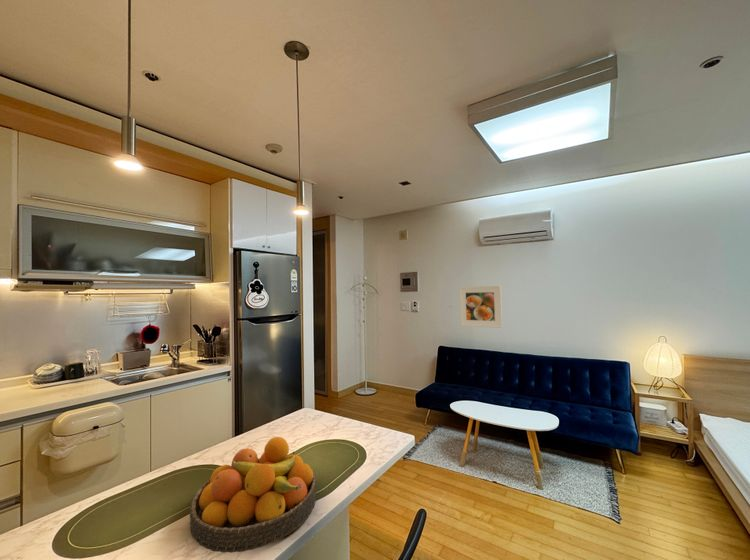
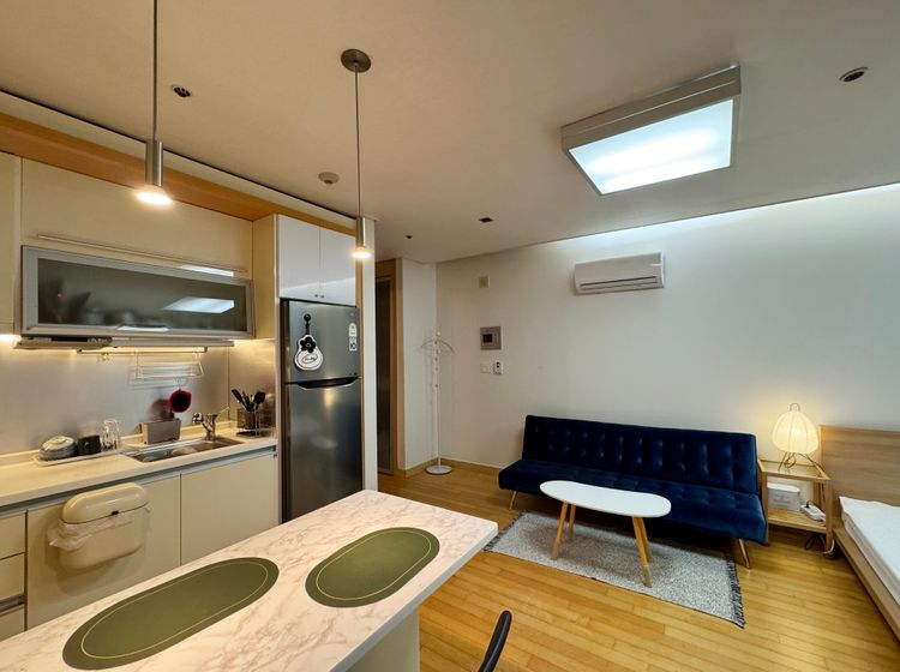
- fruit bowl [189,436,318,554]
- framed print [458,285,503,329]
